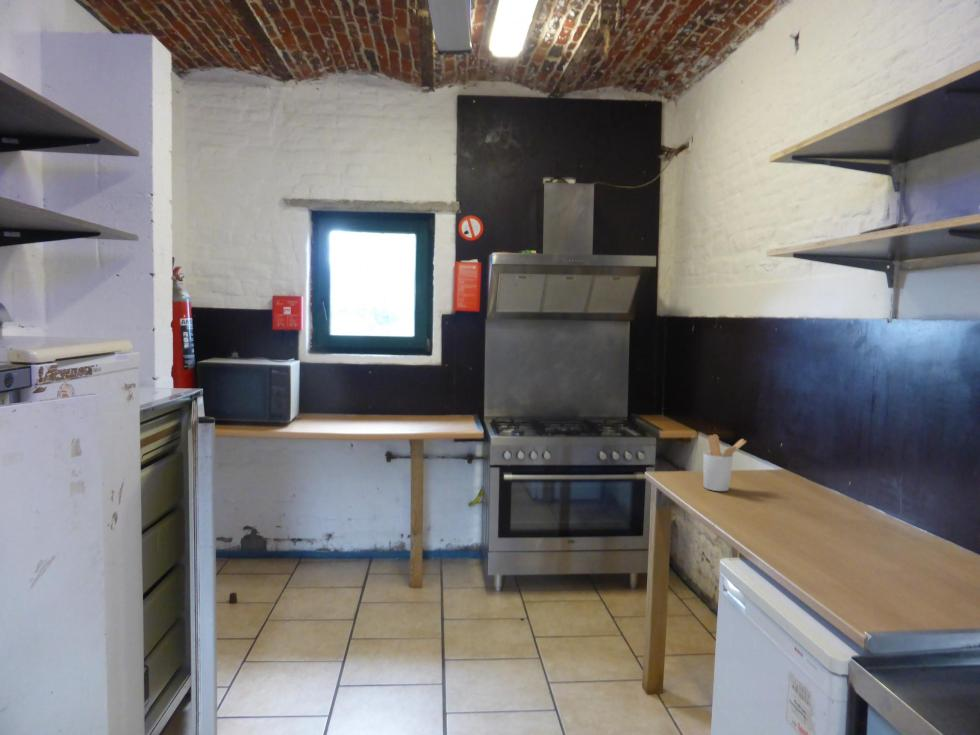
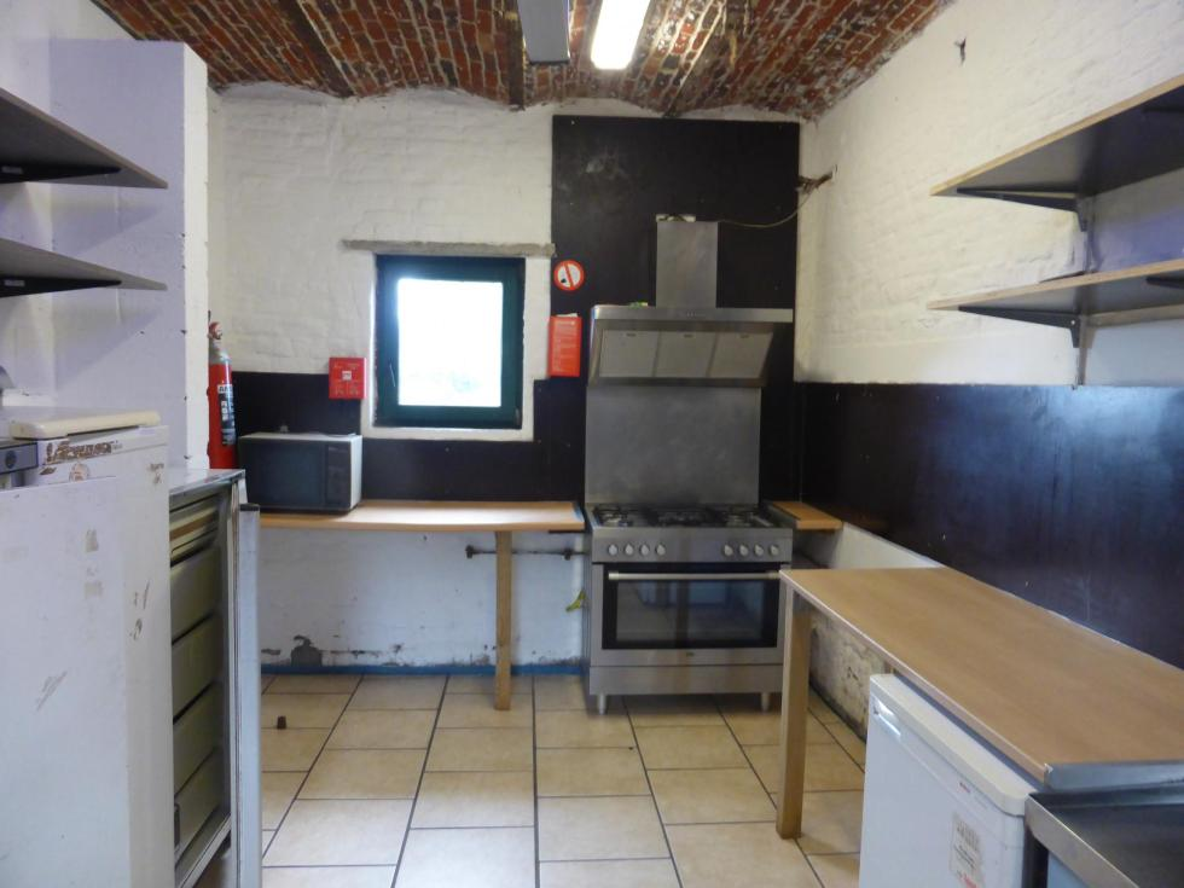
- utensil holder [702,433,747,492]
